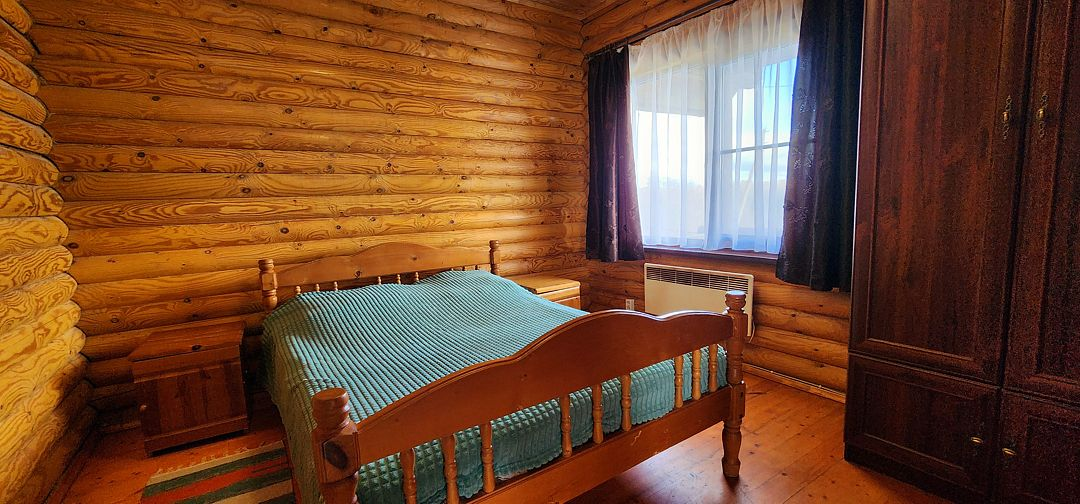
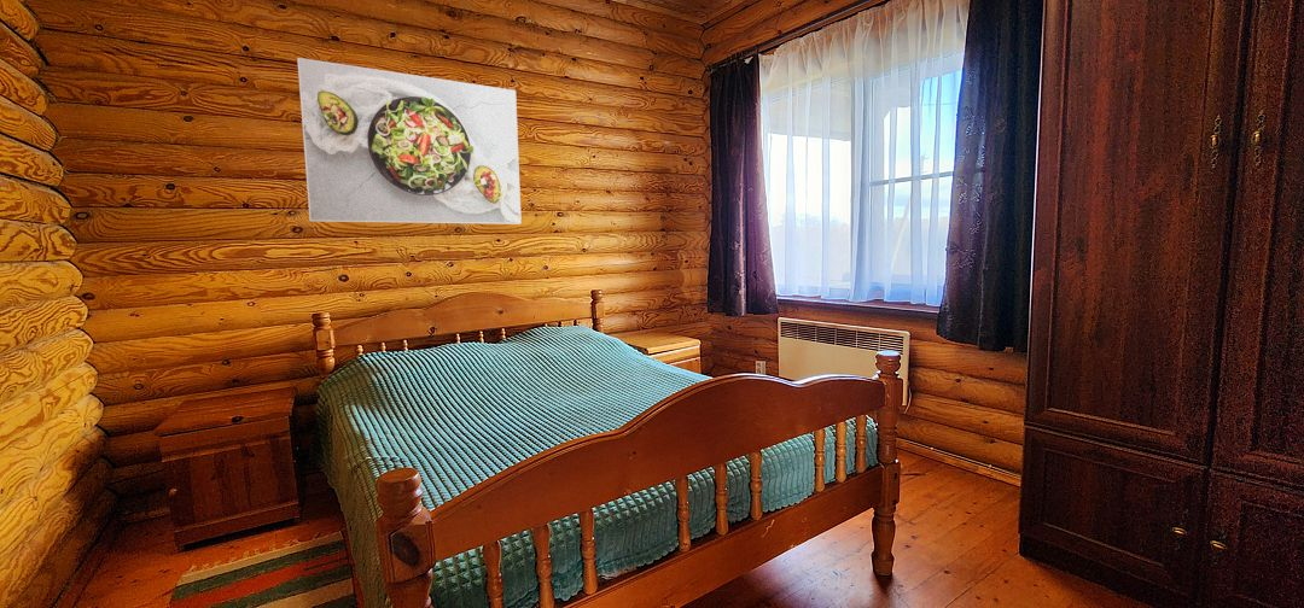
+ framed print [296,57,523,226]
